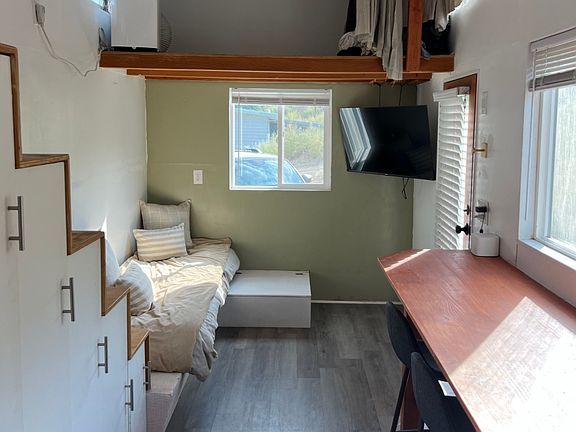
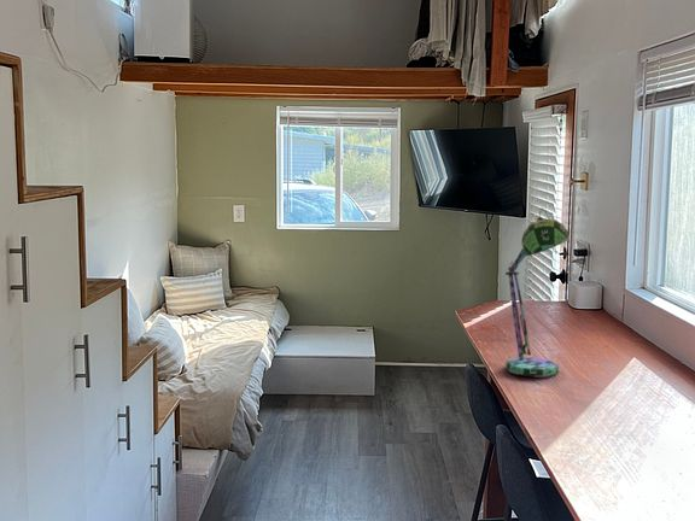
+ desk lamp [504,207,572,379]
